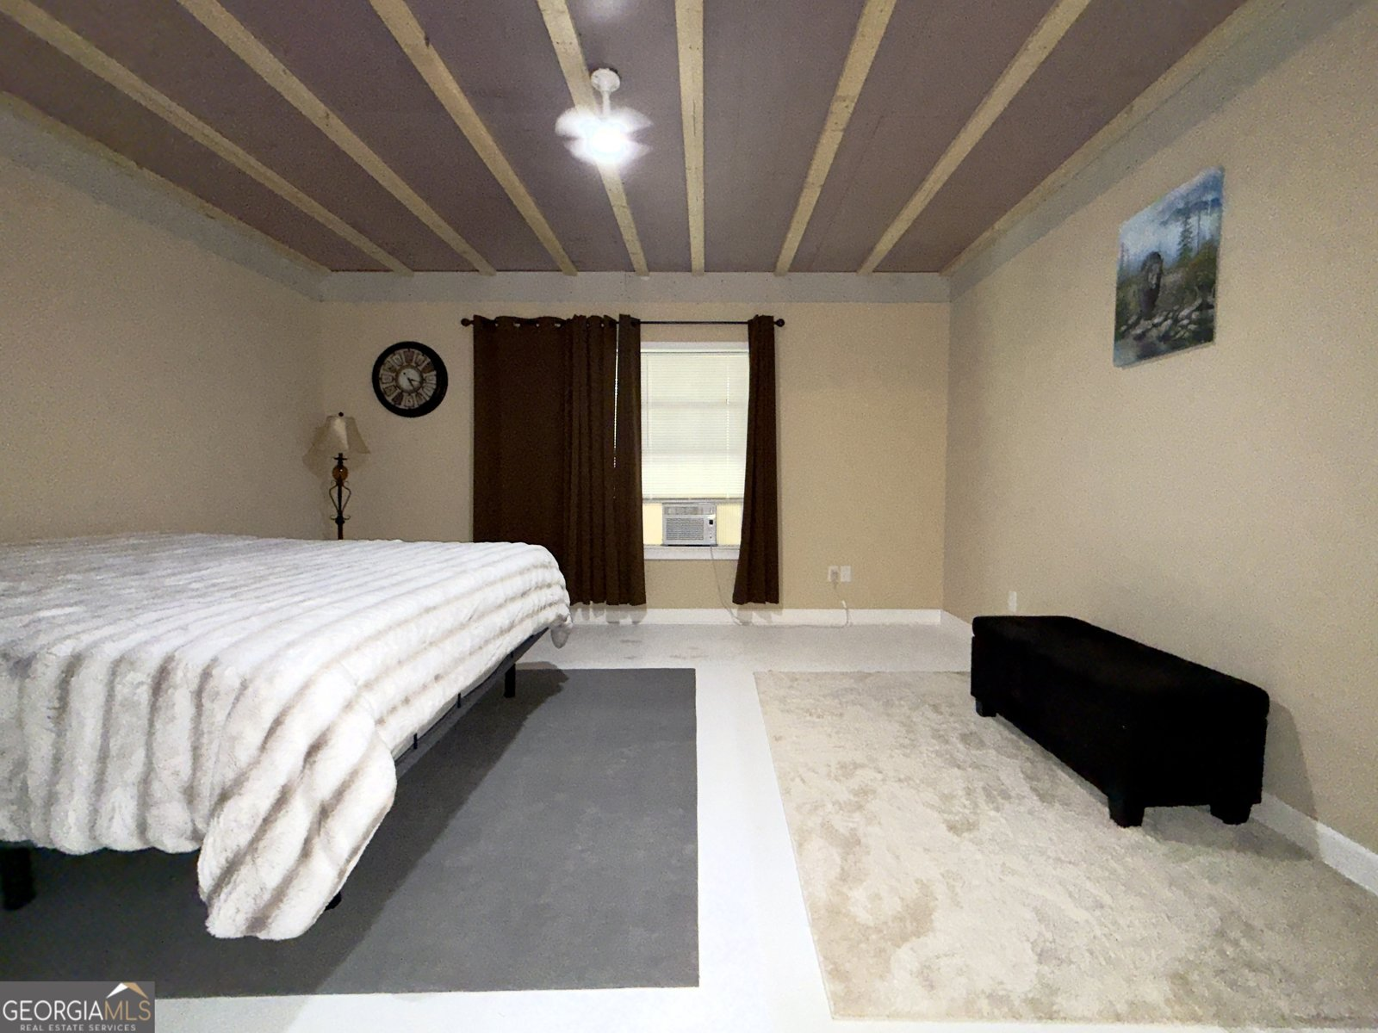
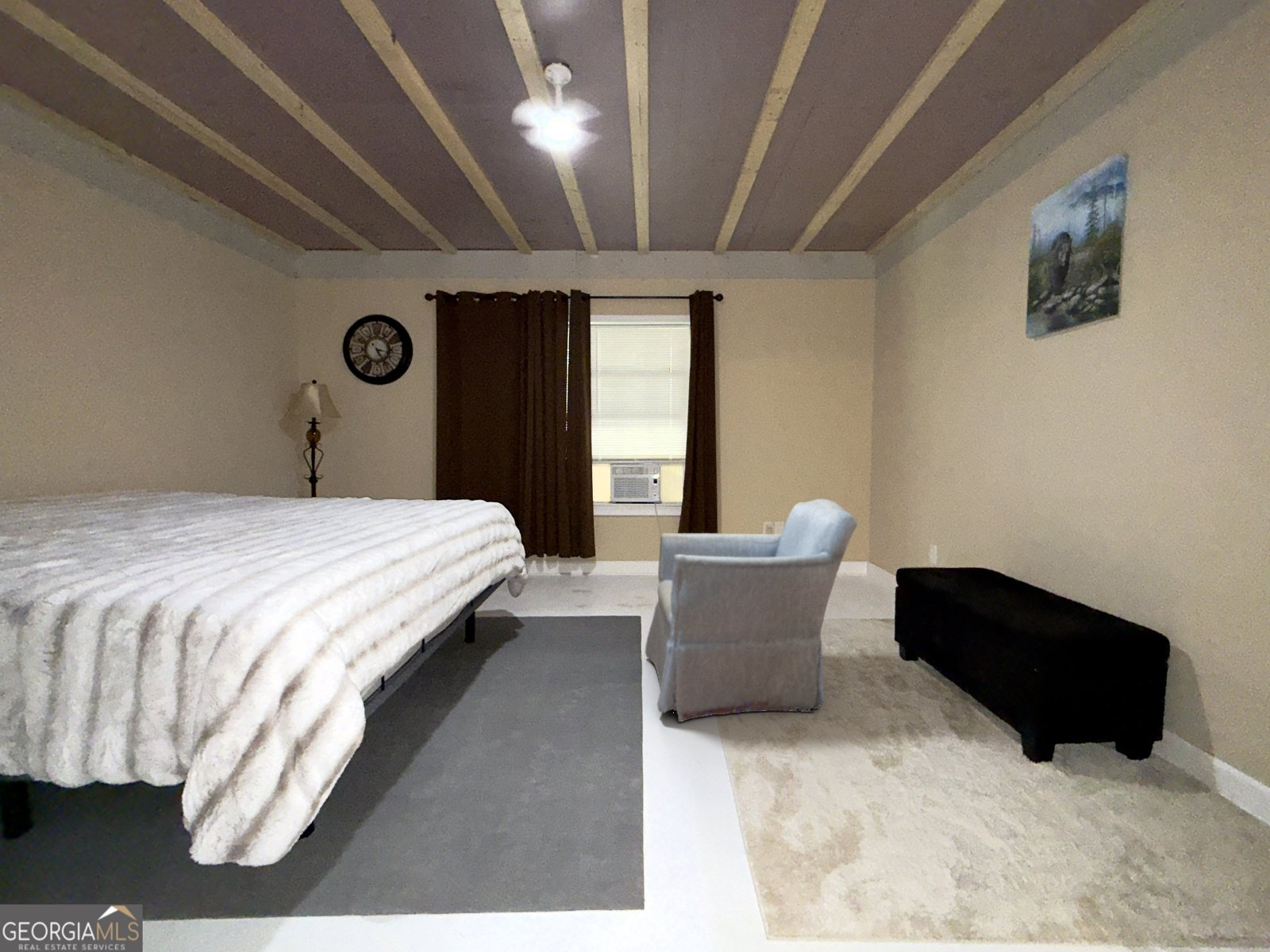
+ armchair [645,498,858,723]
